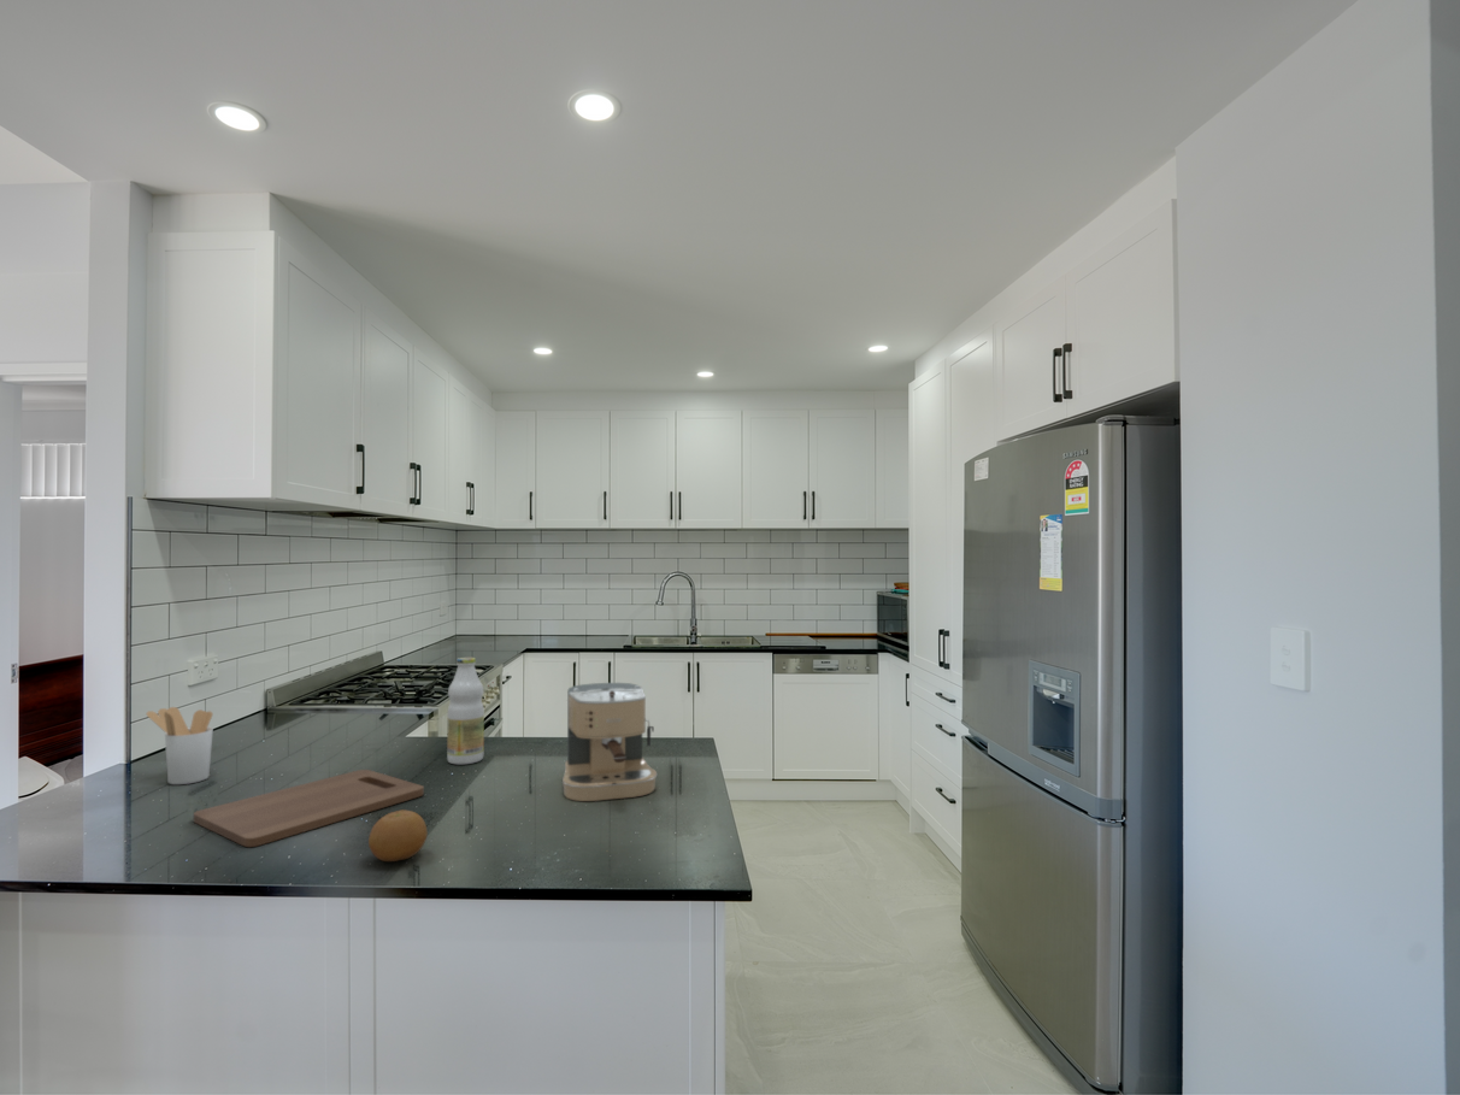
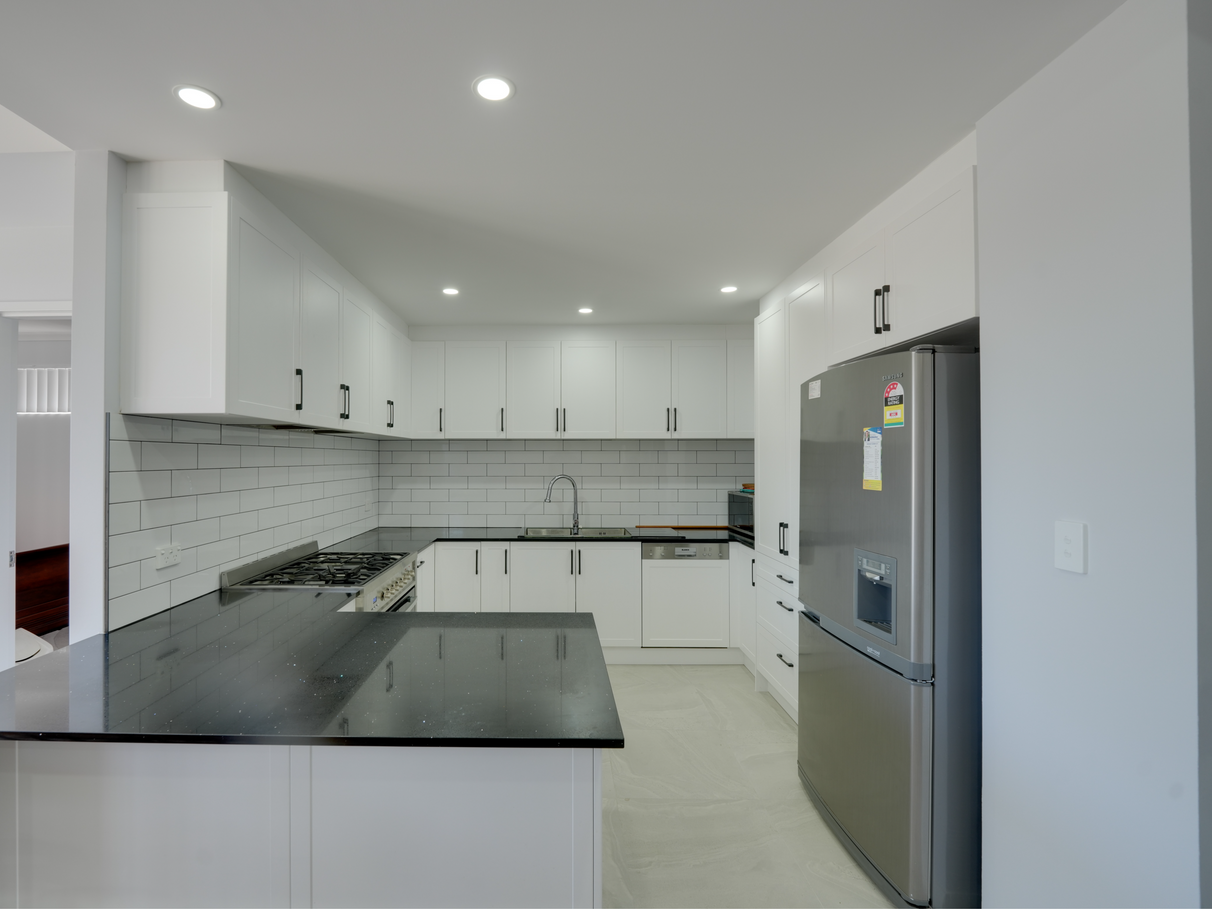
- cutting board [193,769,425,848]
- utensil holder [146,706,214,785]
- coffee maker [561,682,658,802]
- bottle [446,657,485,765]
- fruit [367,808,428,863]
